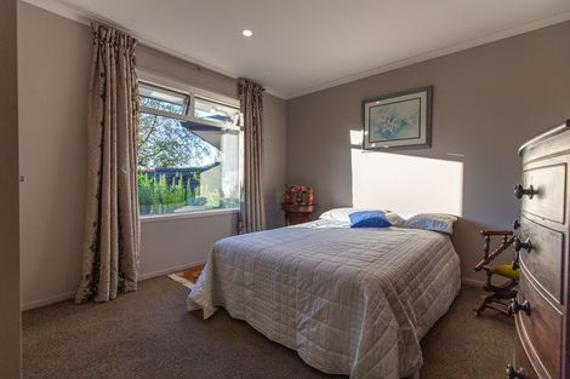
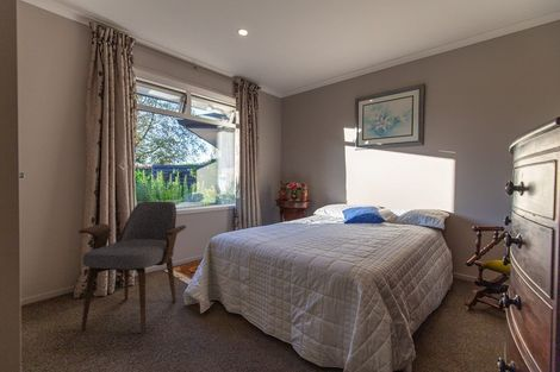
+ armchair [79,200,187,334]
